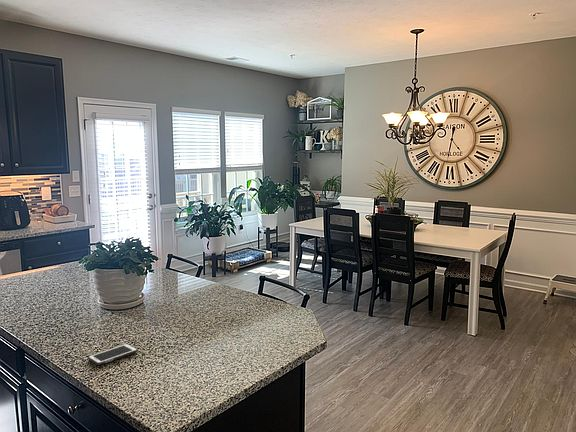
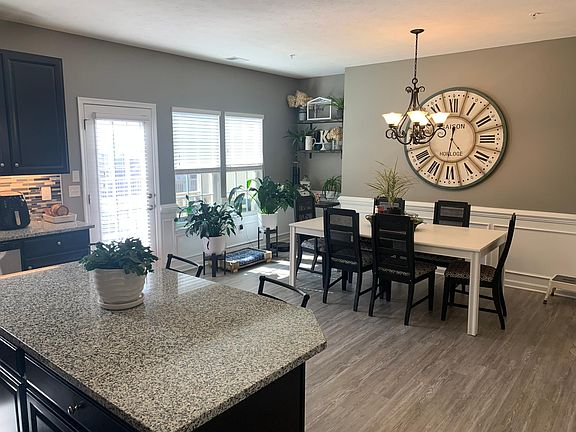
- cell phone [87,343,139,366]
